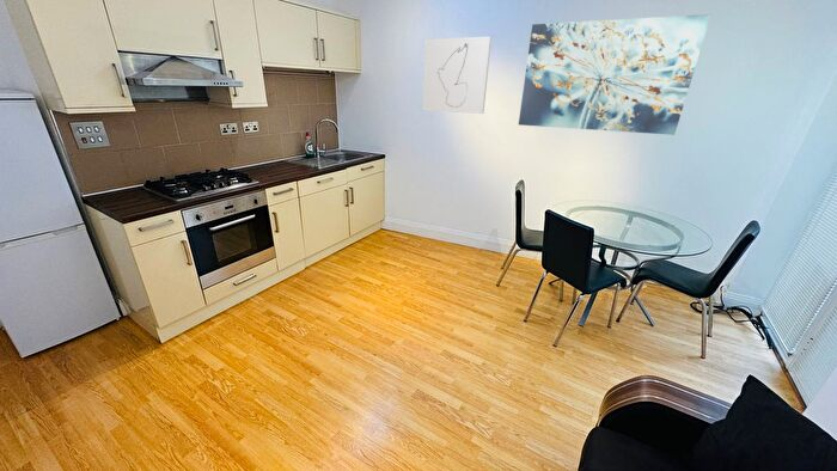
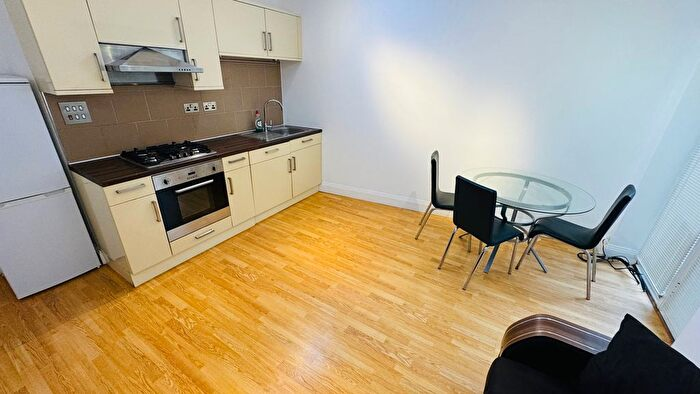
- wall art [421,36,493,115]
- wall art [518,13,713,136]
